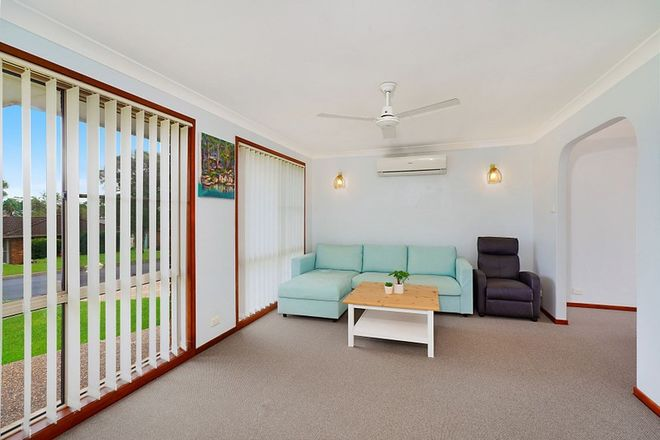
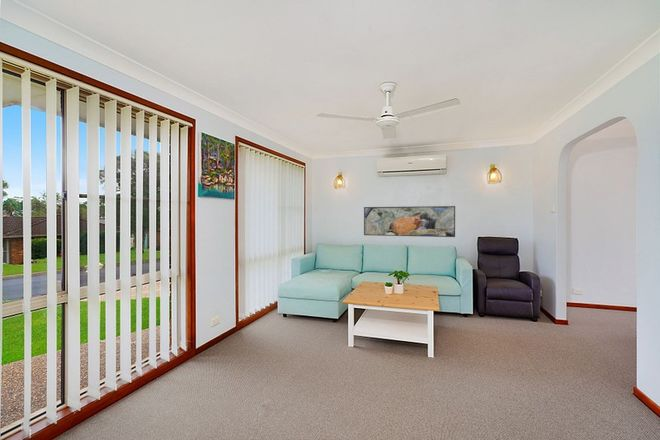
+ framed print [363,205,456,238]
